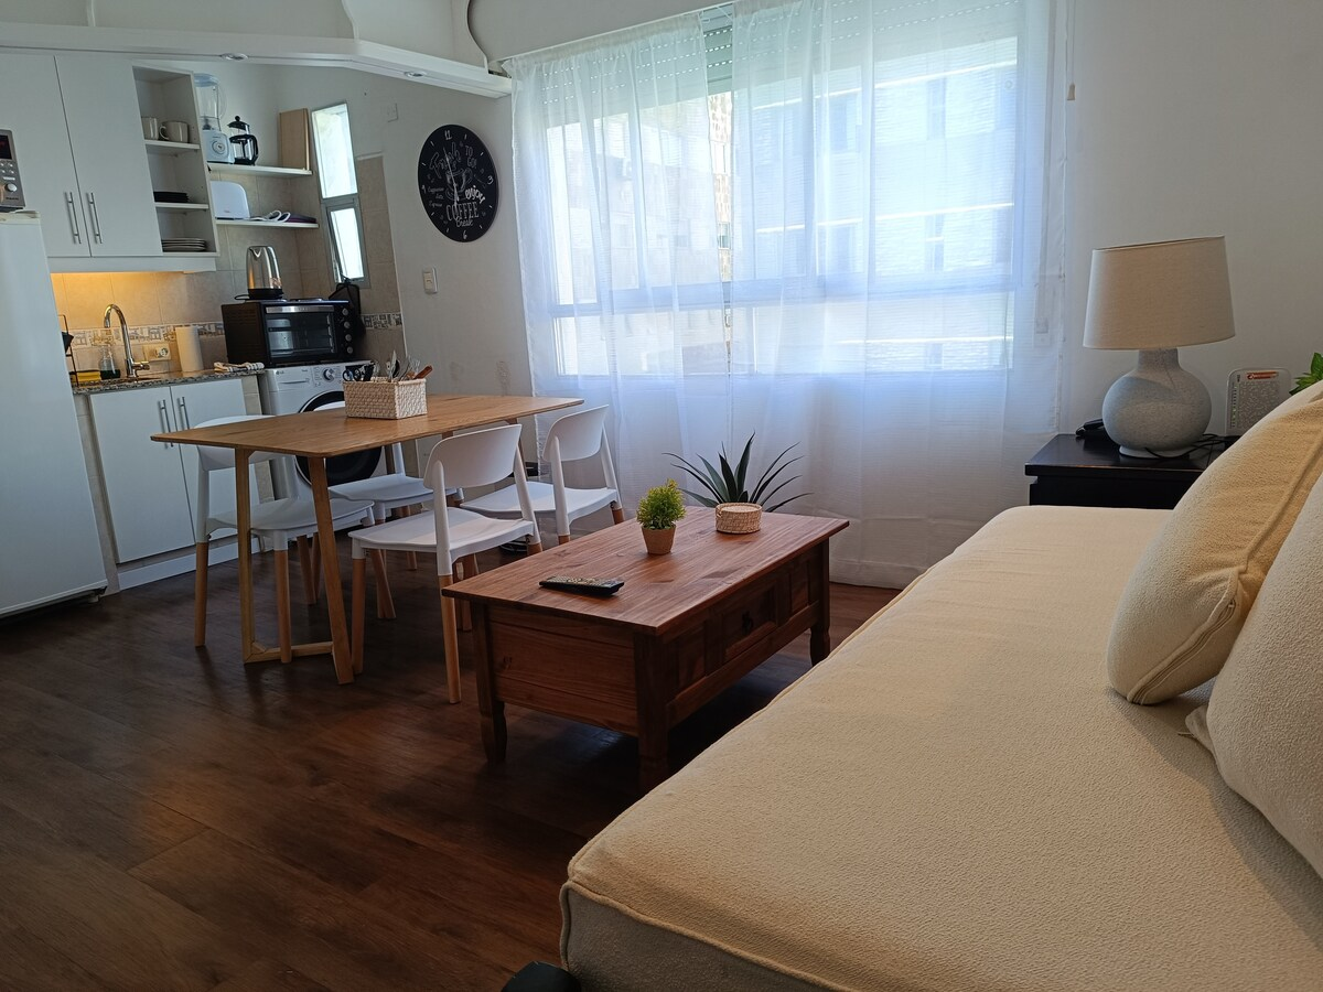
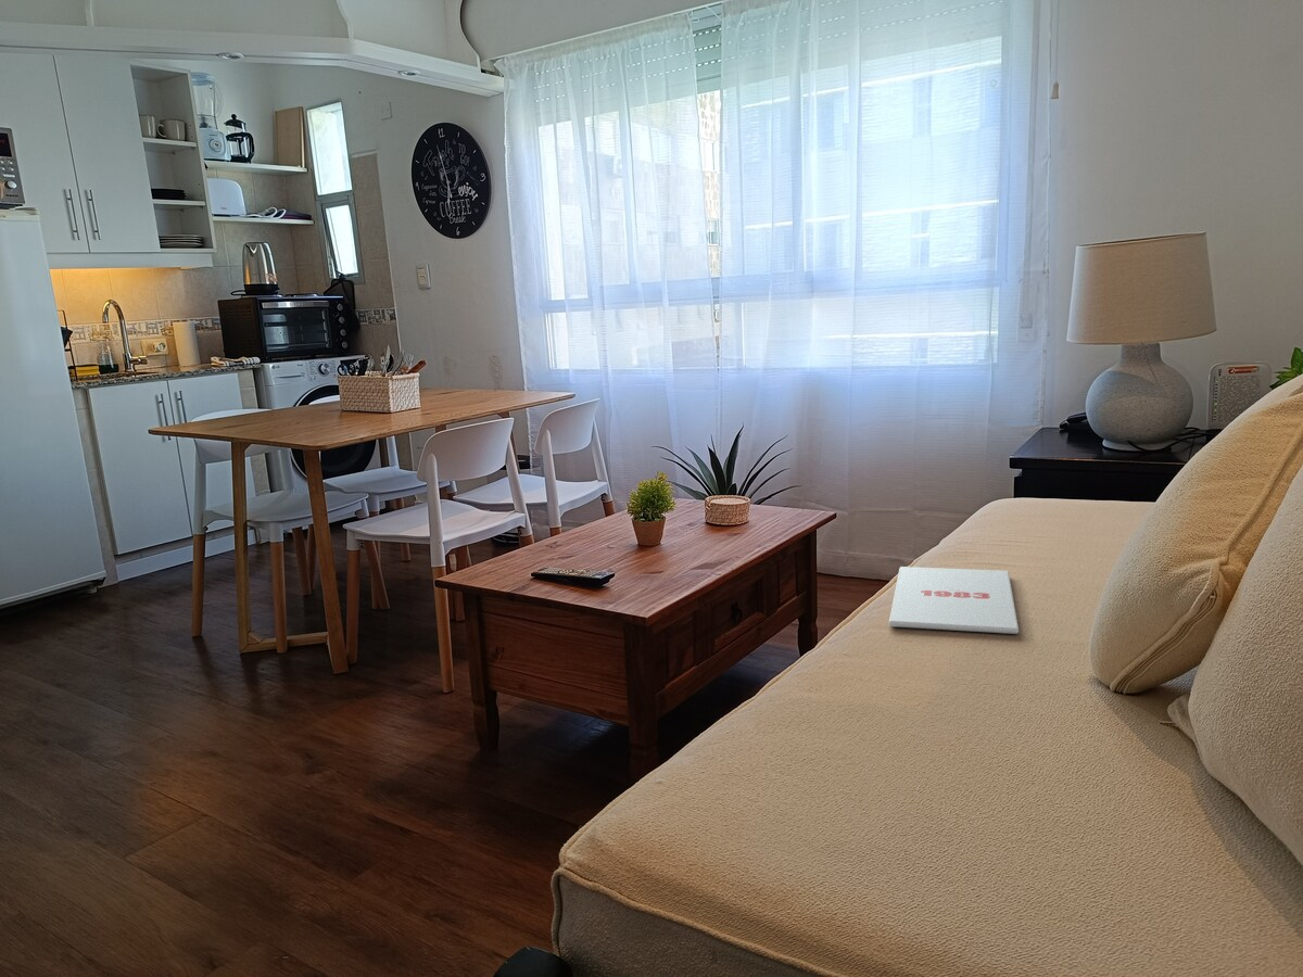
+ magazine [888,566,1020,635]
